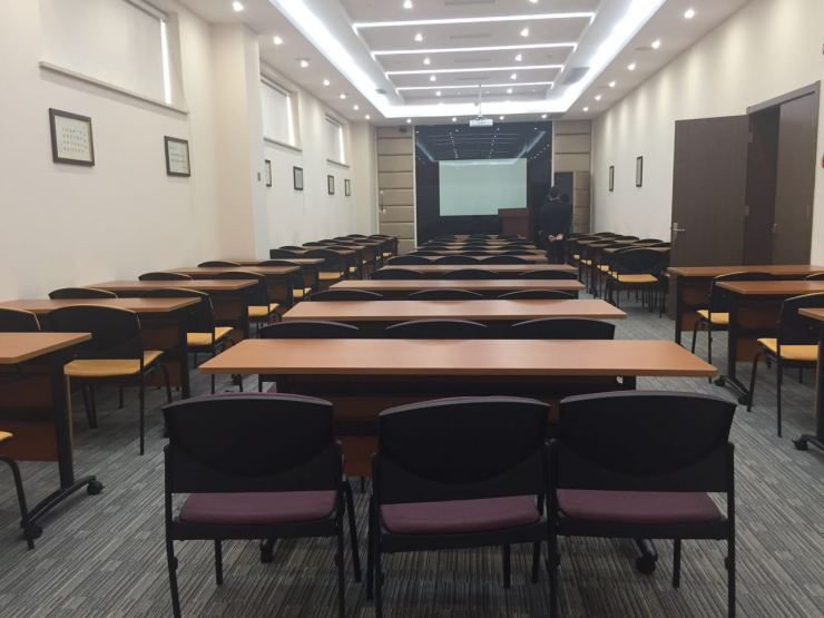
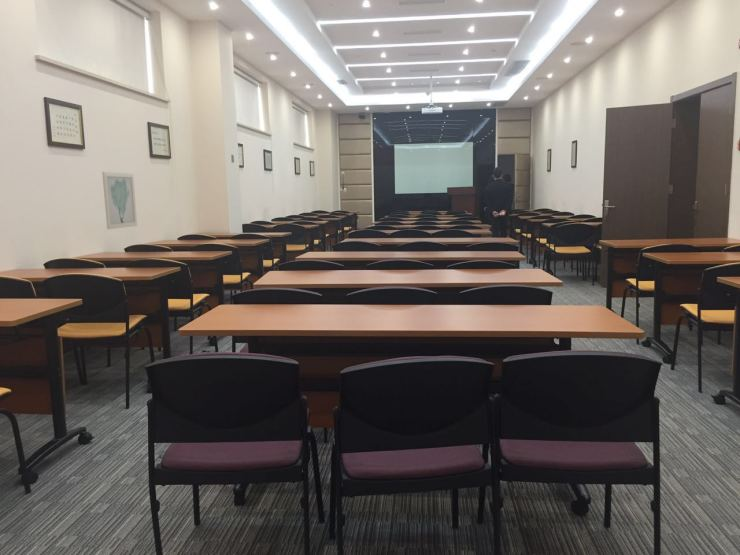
+ wall art [101,171,138,230]
